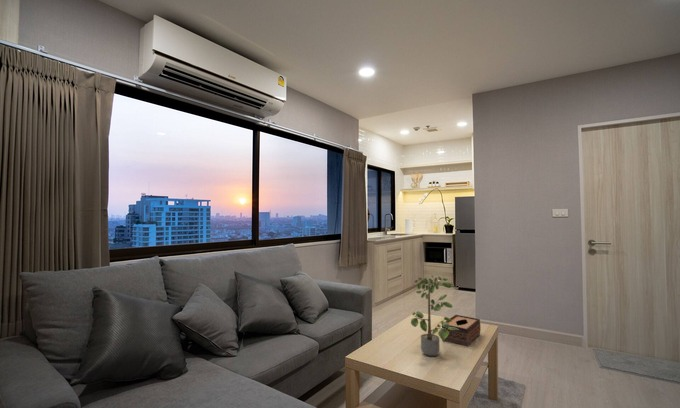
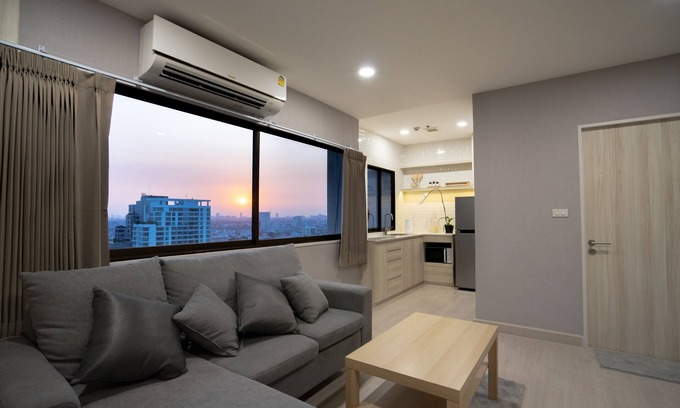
- tissue box [441,314,481,347]
- potted plant [410,275,459,357]
